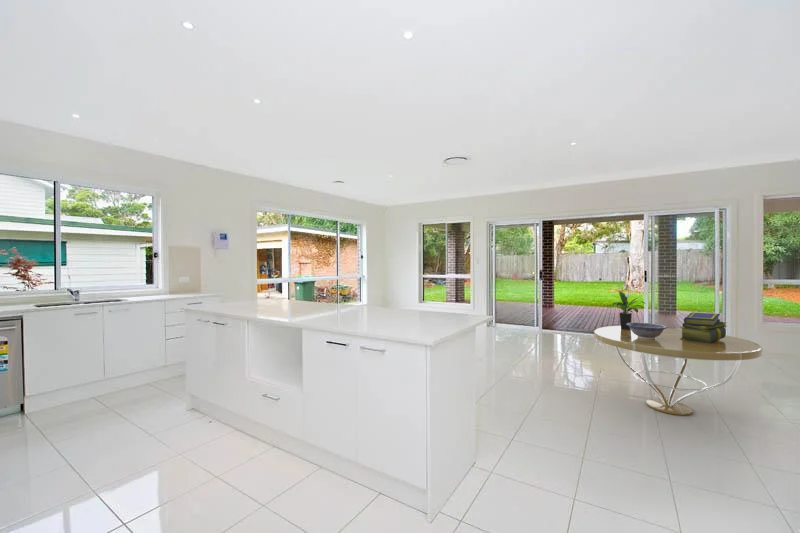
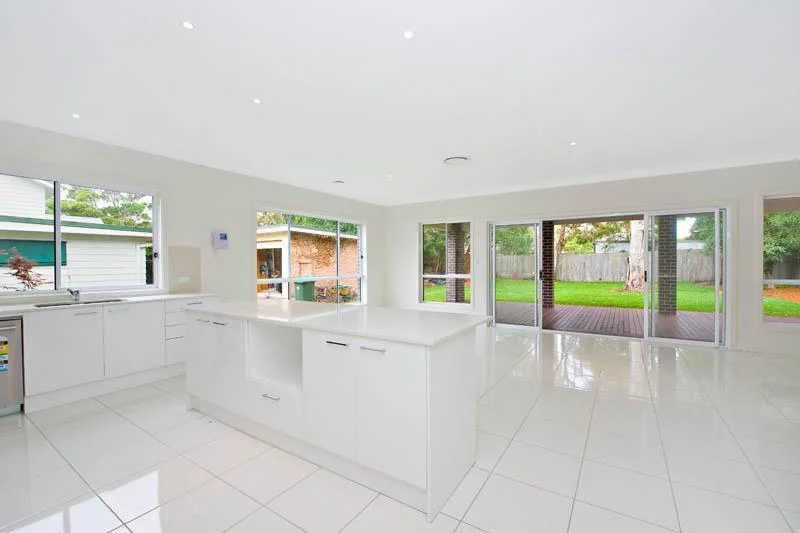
- potted plant [608,291,646,330]
- coffee table [593,325,764,416]
- stack of books [679,311,728,343]
- decorative bowl [626,322,668,339]
